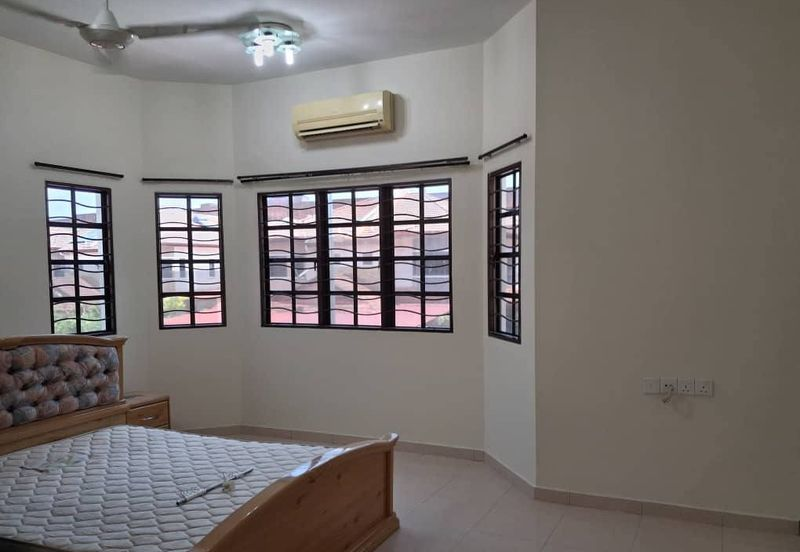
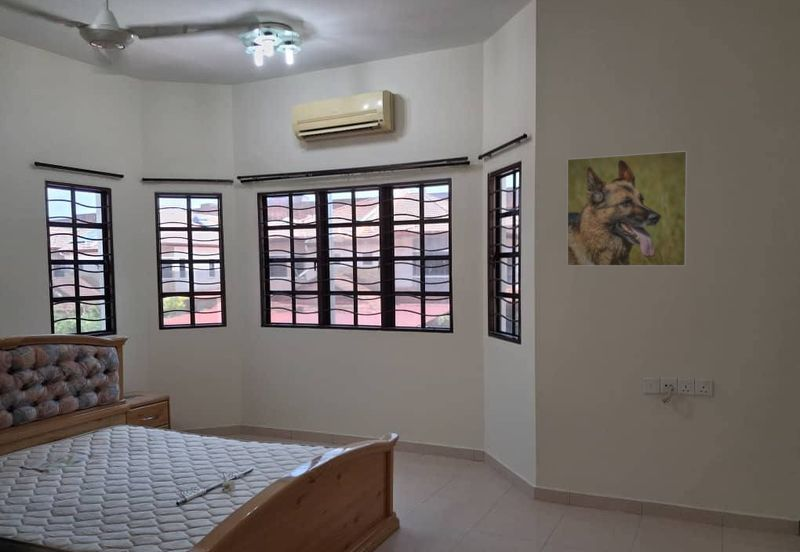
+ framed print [566,150,688,267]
